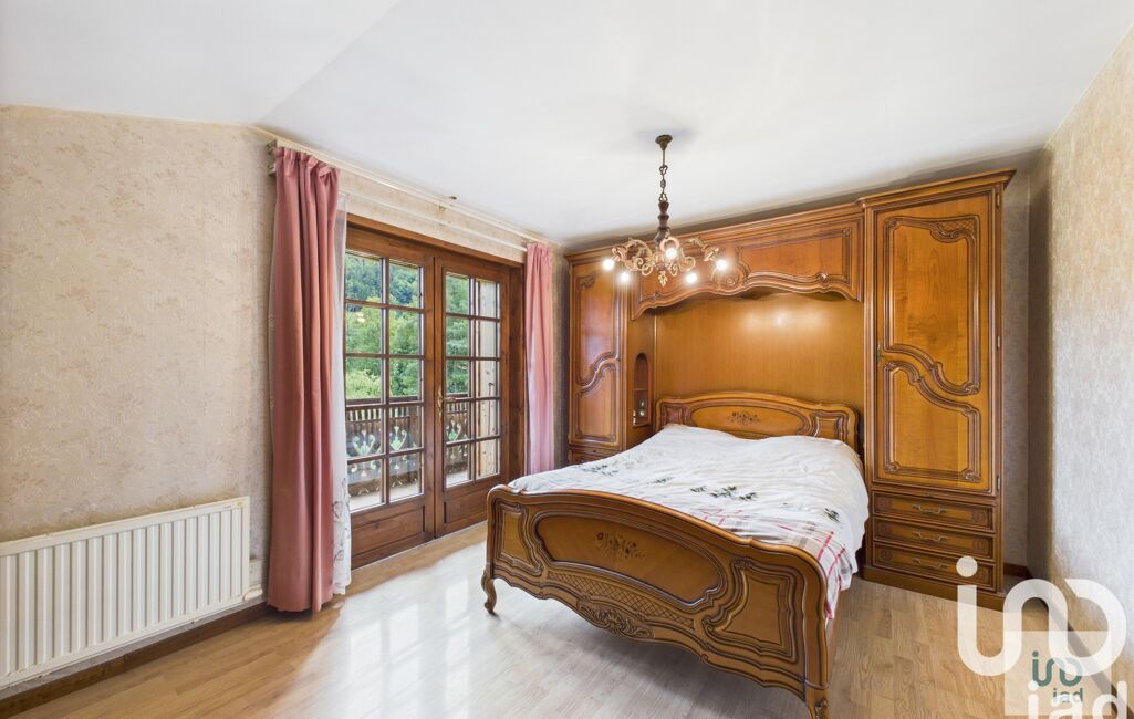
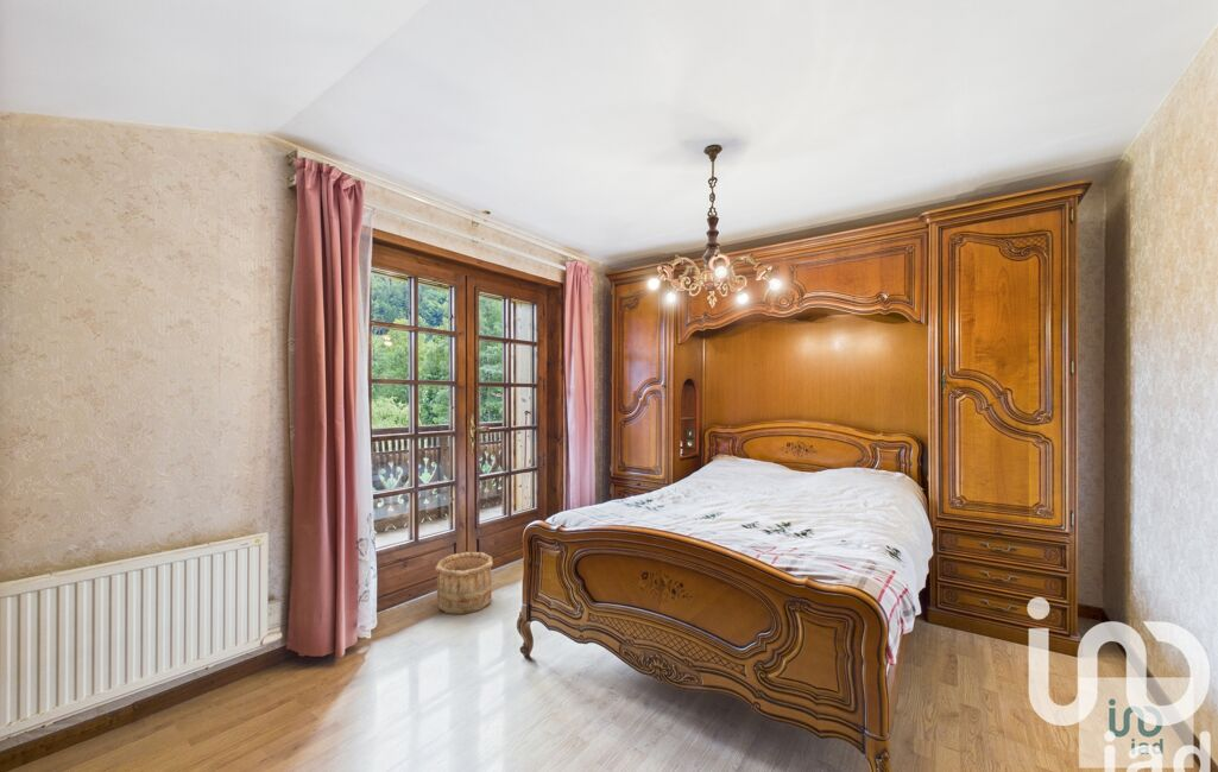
+ wooden bucket [435,551,494,615]
